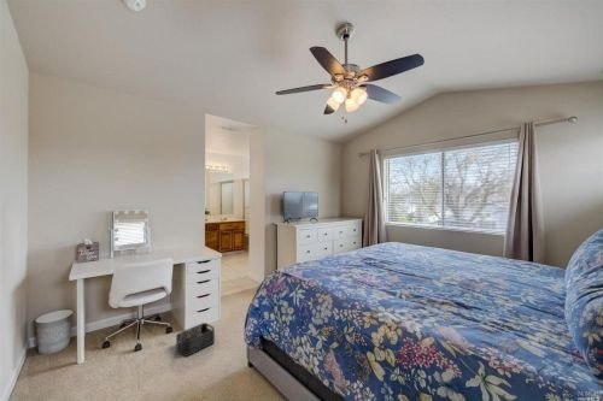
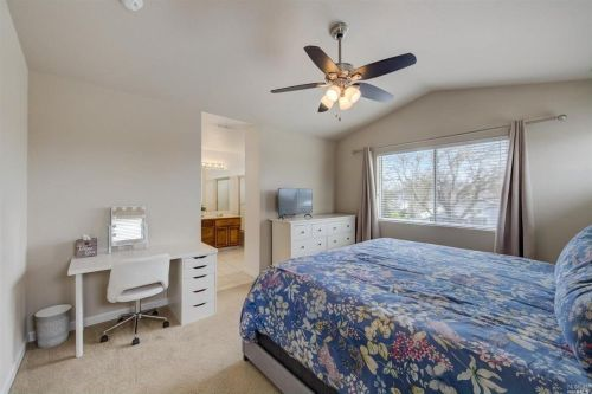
- storage bin [175,322,216,358]
